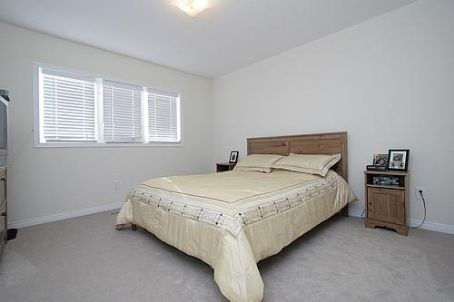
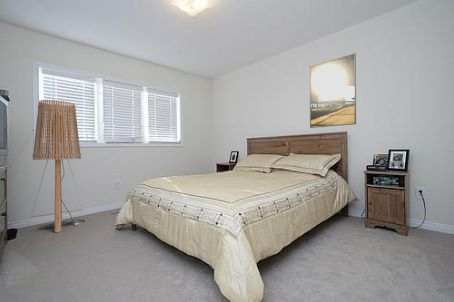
+ floor lamp [27,99,83,233]
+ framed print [309,52,357,129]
